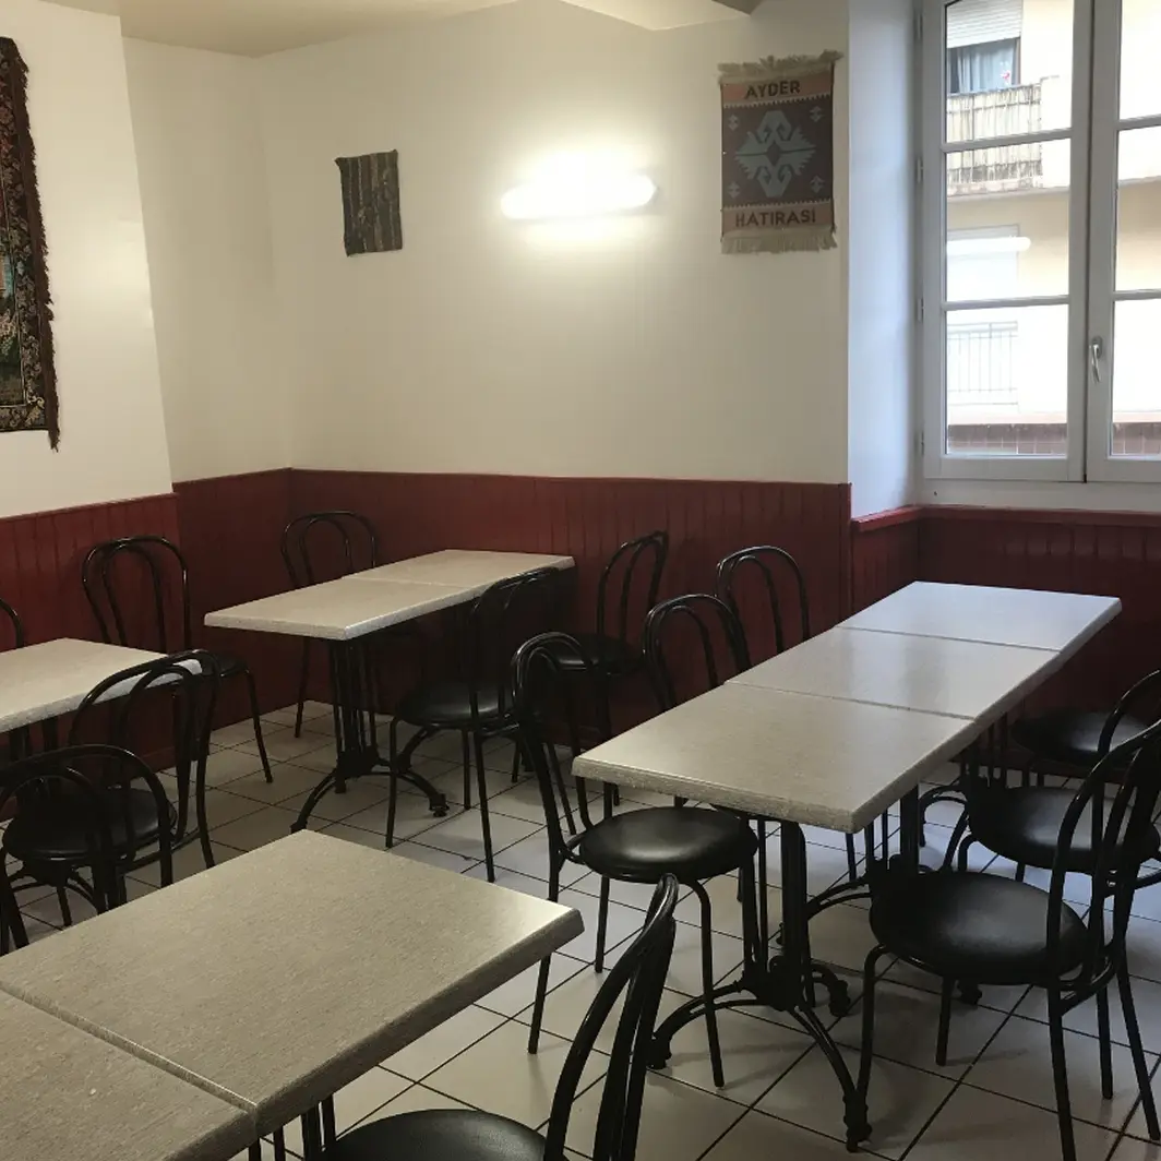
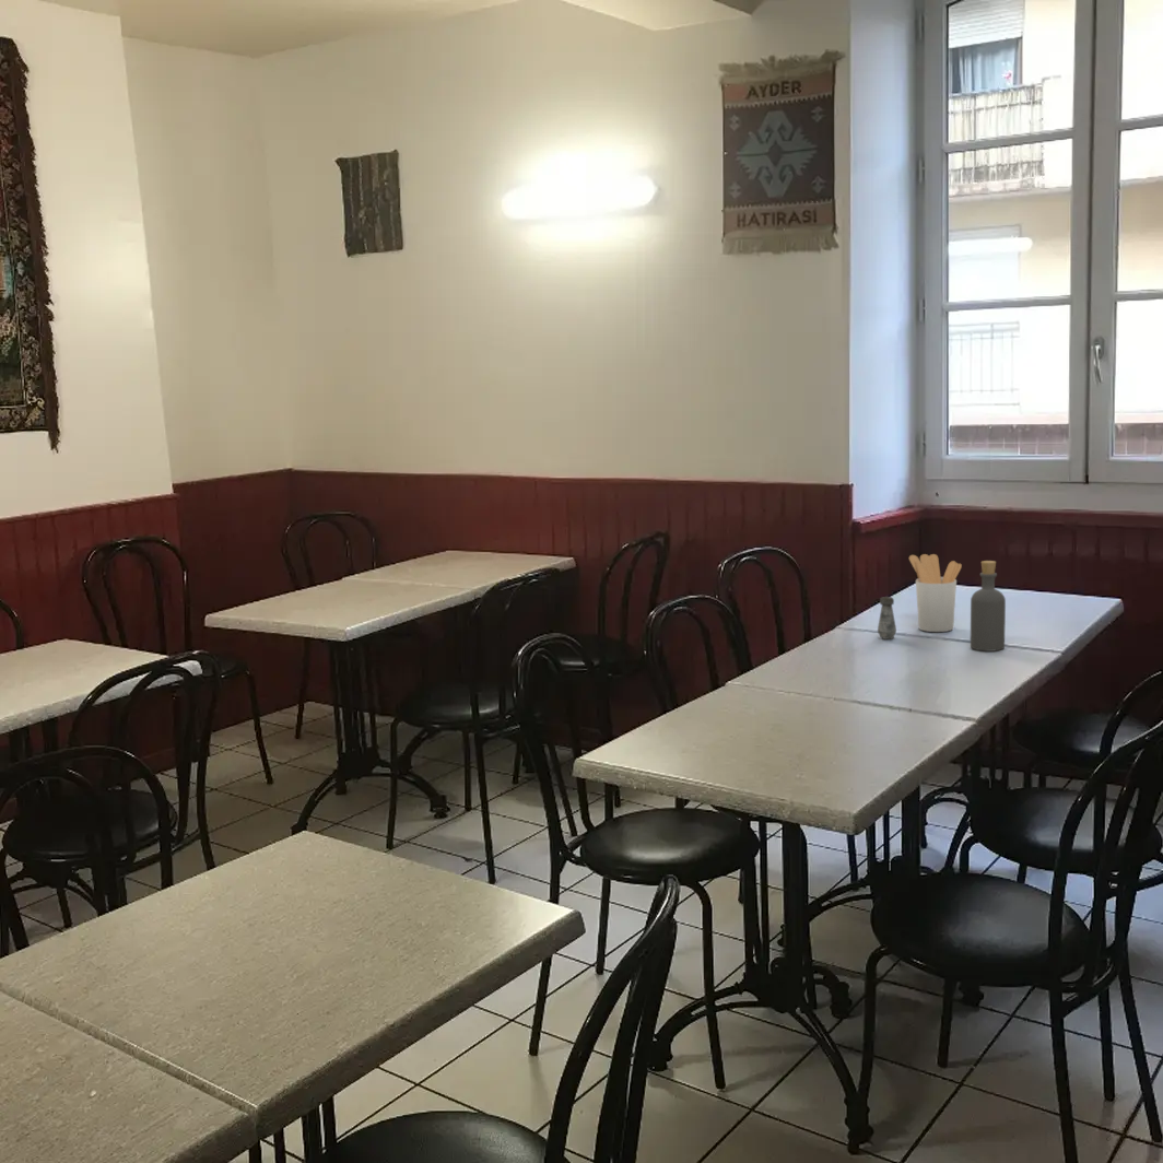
+ bottle [970,560,1007,653]
+ utensil holder [908,553,963,633]
+ salt shaker [877,596,897,641]
